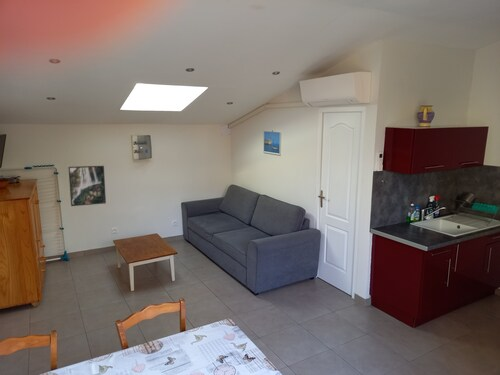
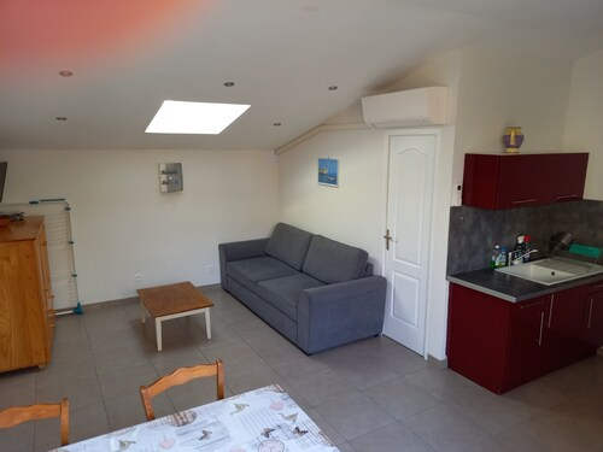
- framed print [67,165,107,207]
